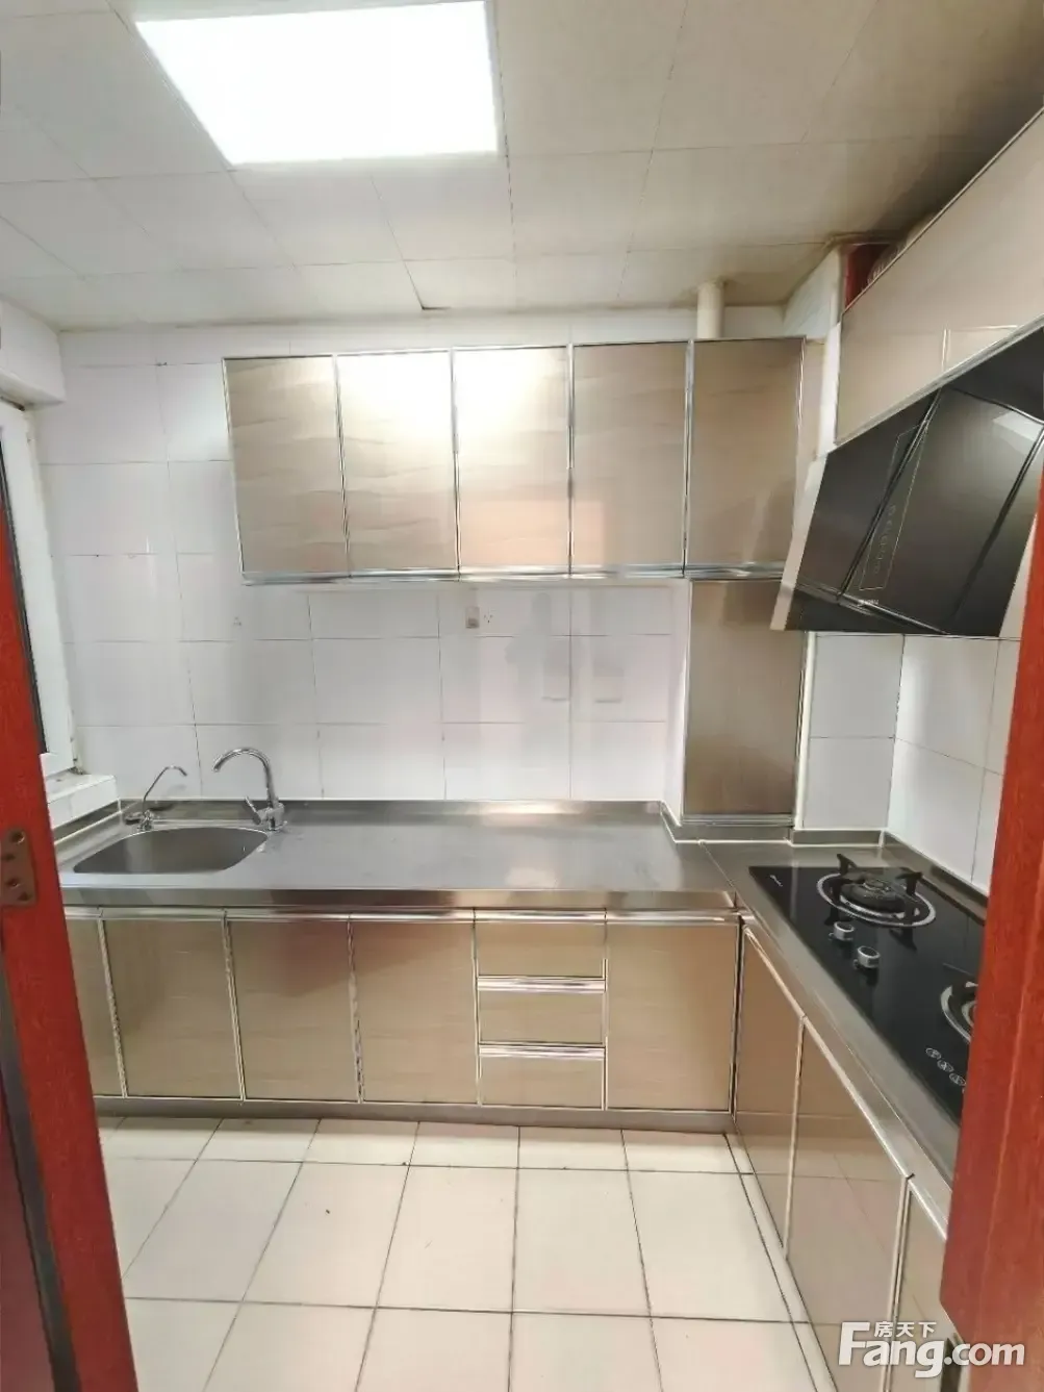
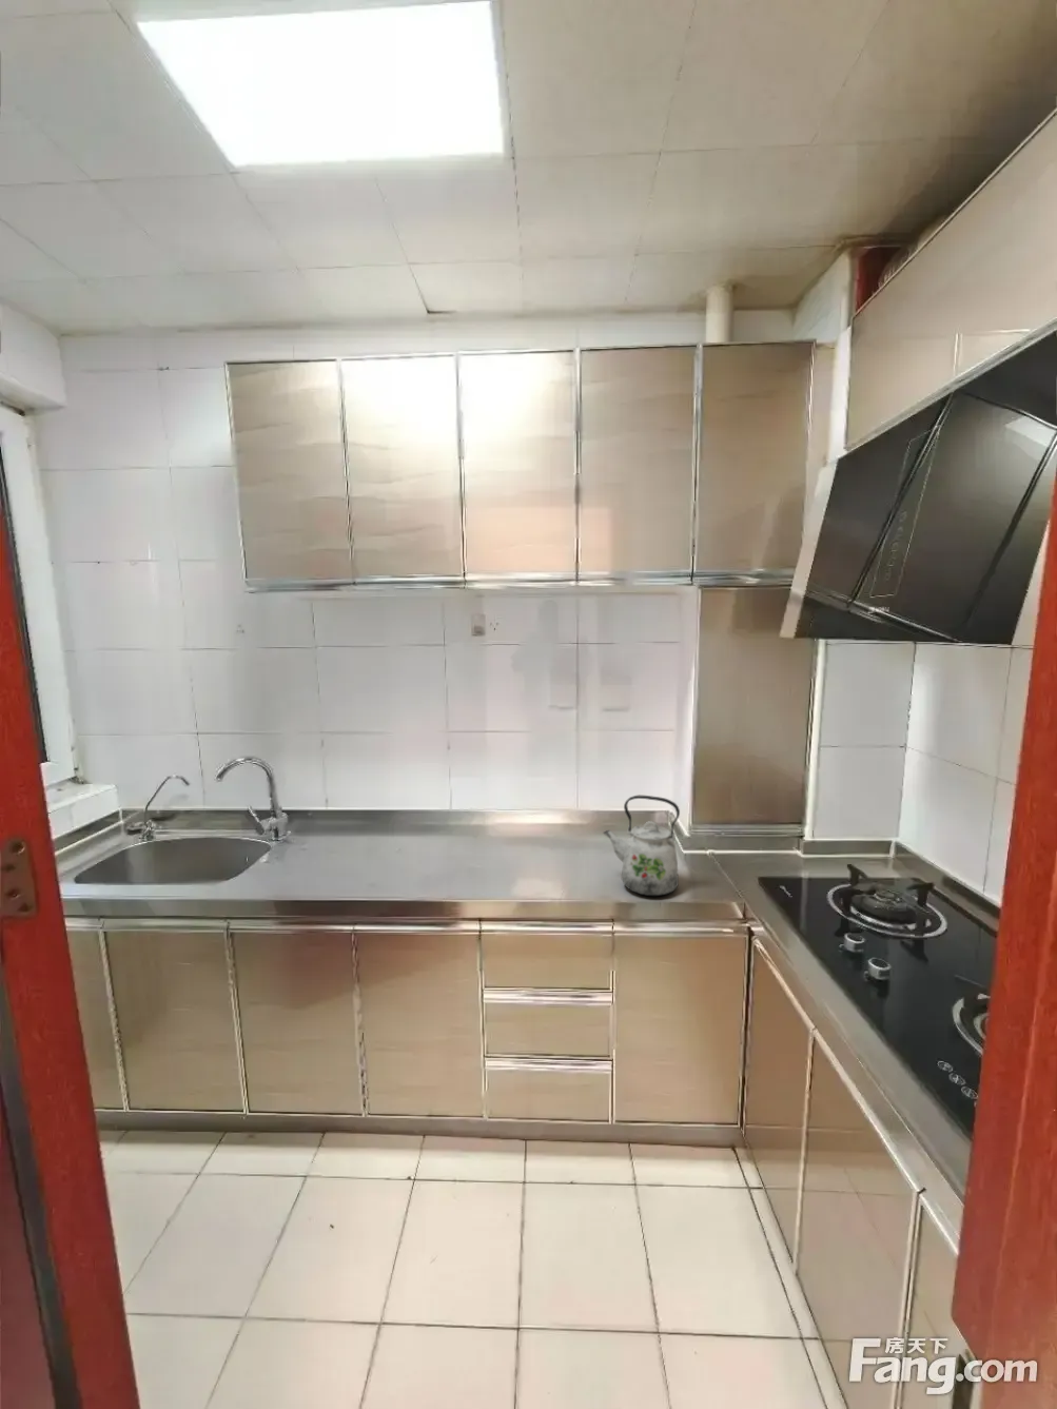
+ kettle [602,795,681,897]
